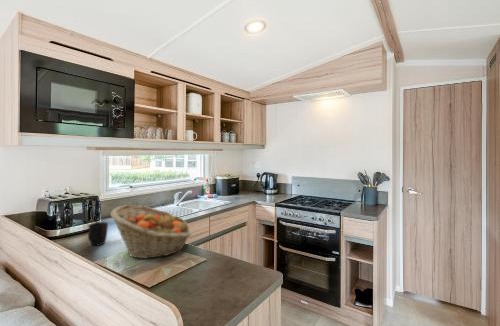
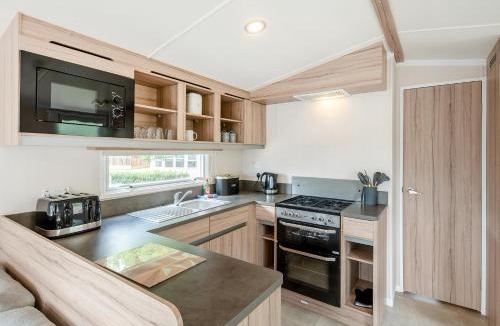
- mug [87,221,109,246]
- fruit basket [110,204,193,259]
